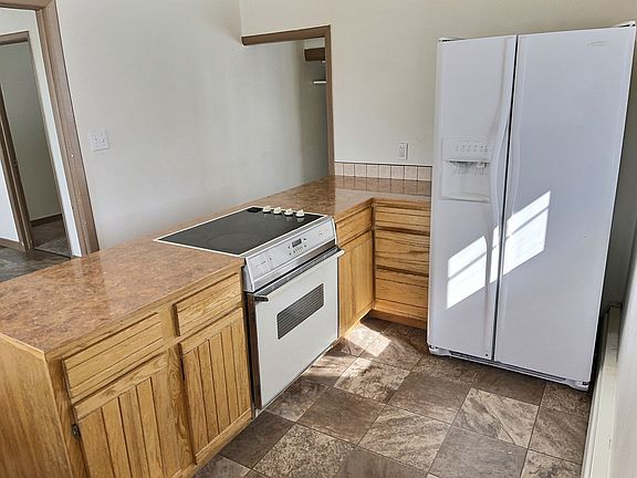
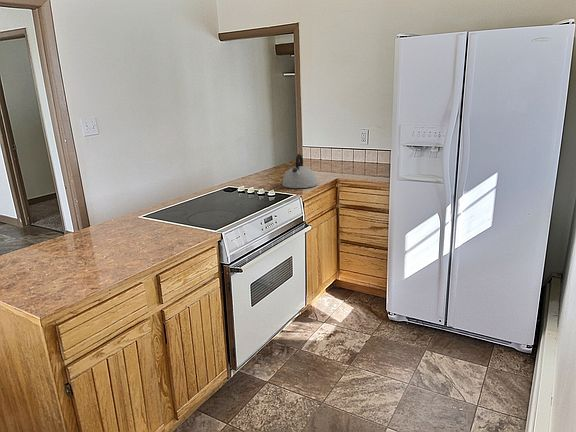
+ kettle [281,153,318,189]
